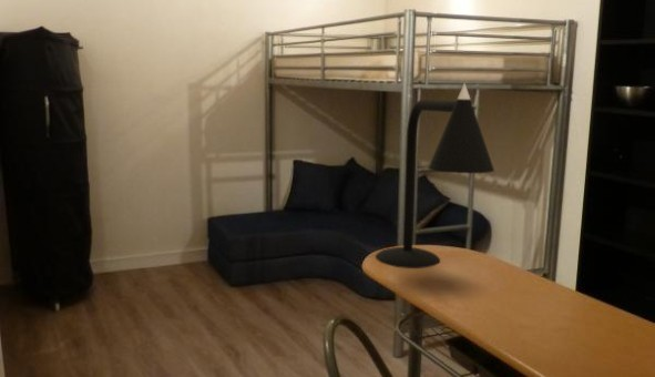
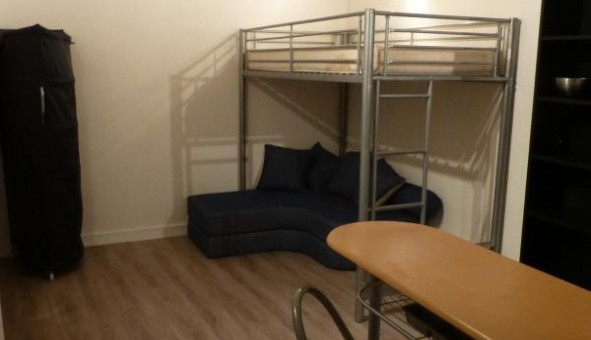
- desk lamp [375,82,495,269]
